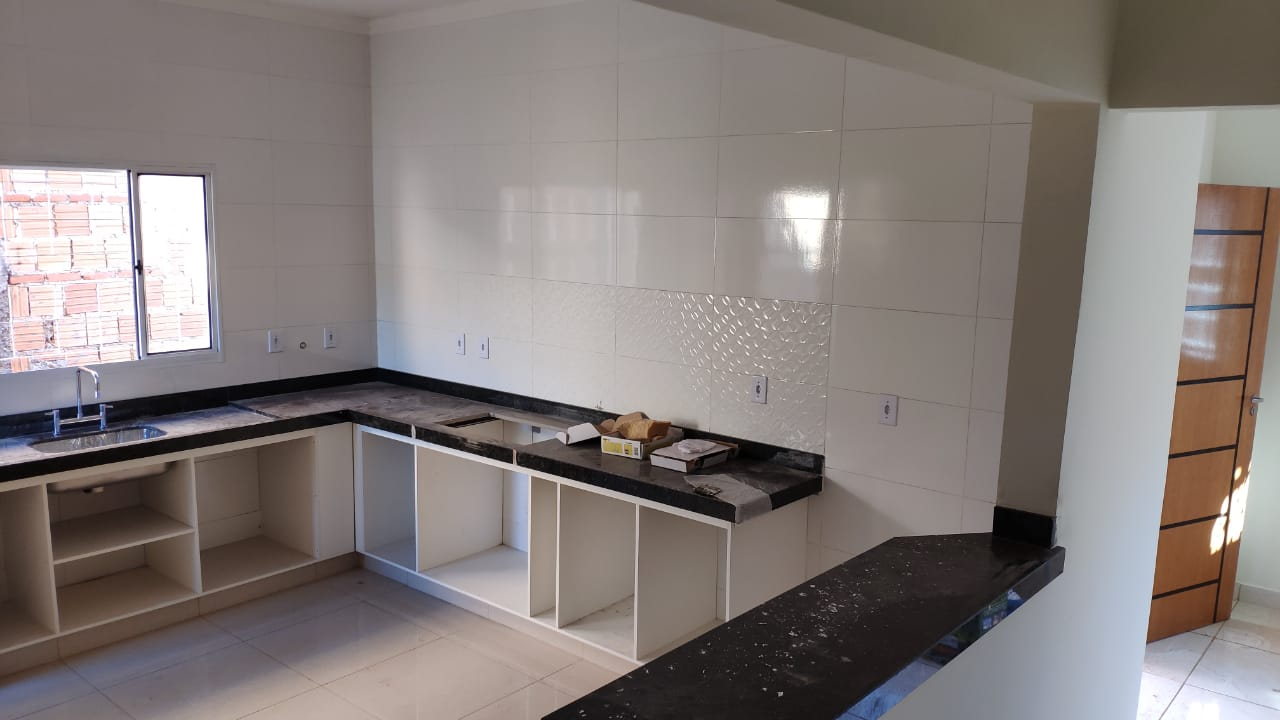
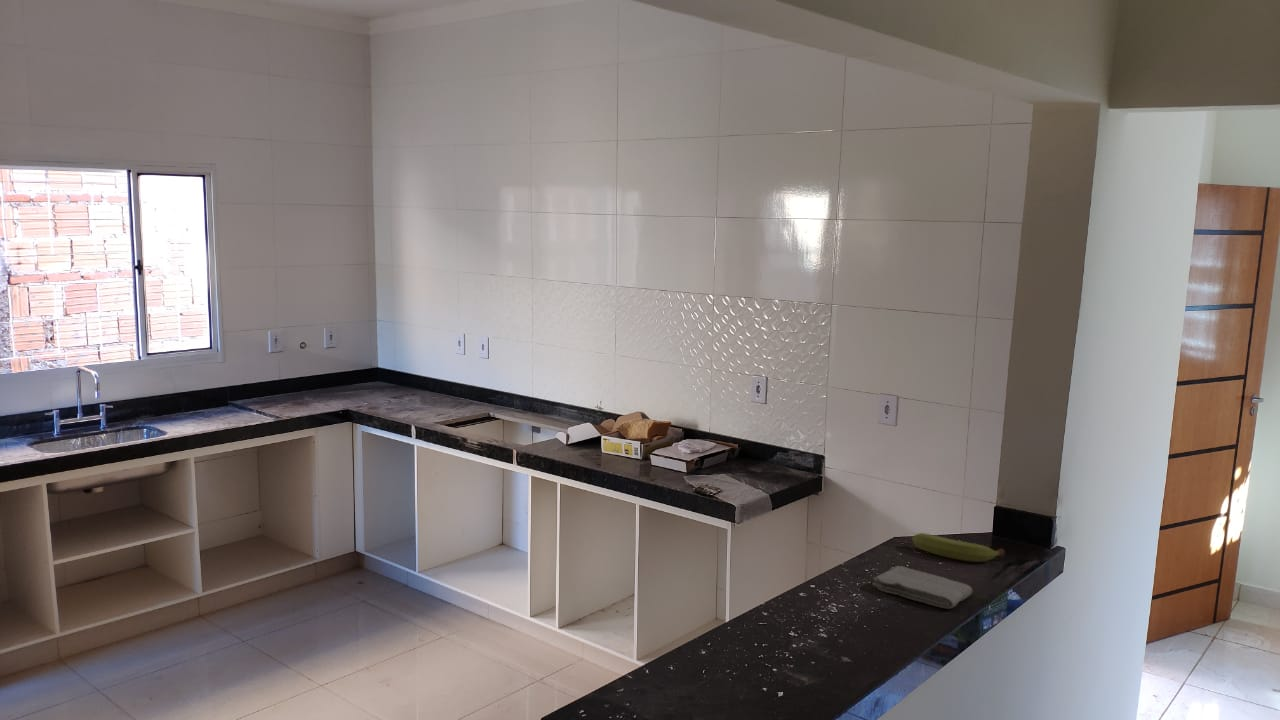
+ washcloth [872,565,973,610]
+ fruit [911,532,1006,563]
